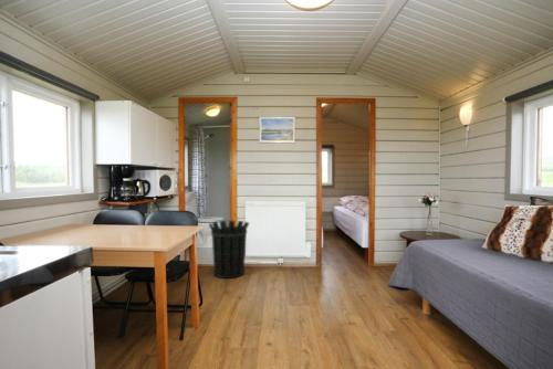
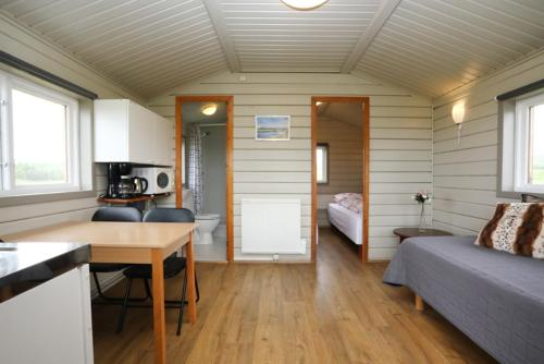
- waste bin [208,220,250,280]
